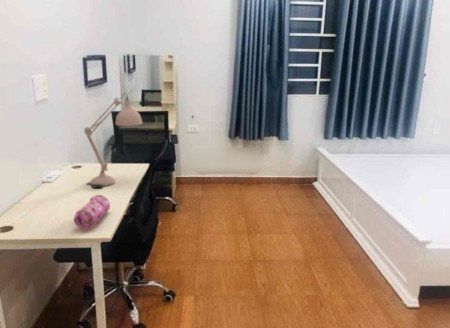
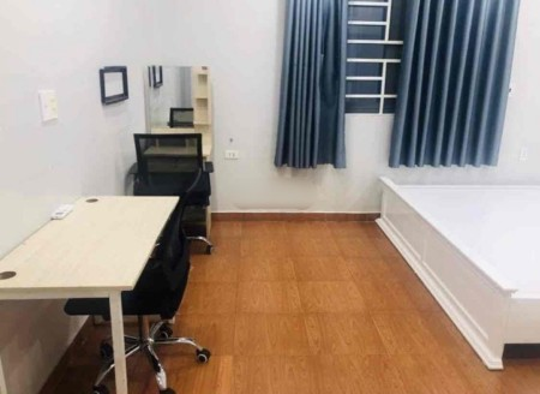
- desk lamp [83,92,143,189]
- pencil case [73,194,111,230]
